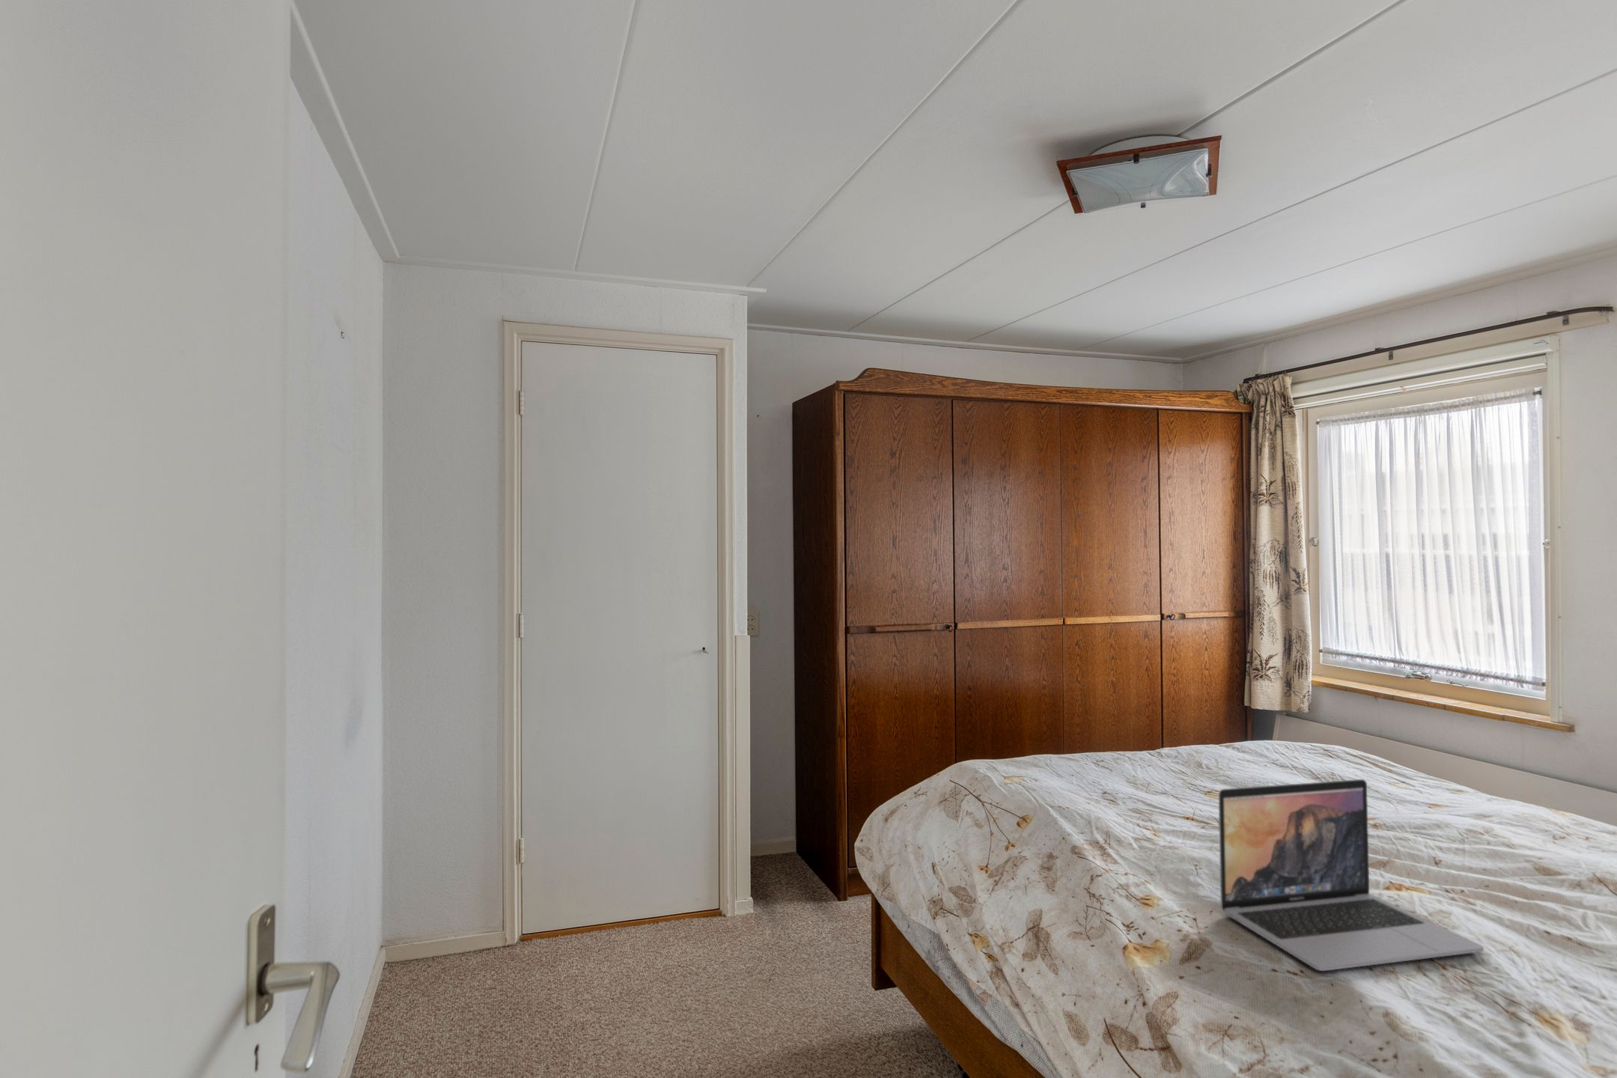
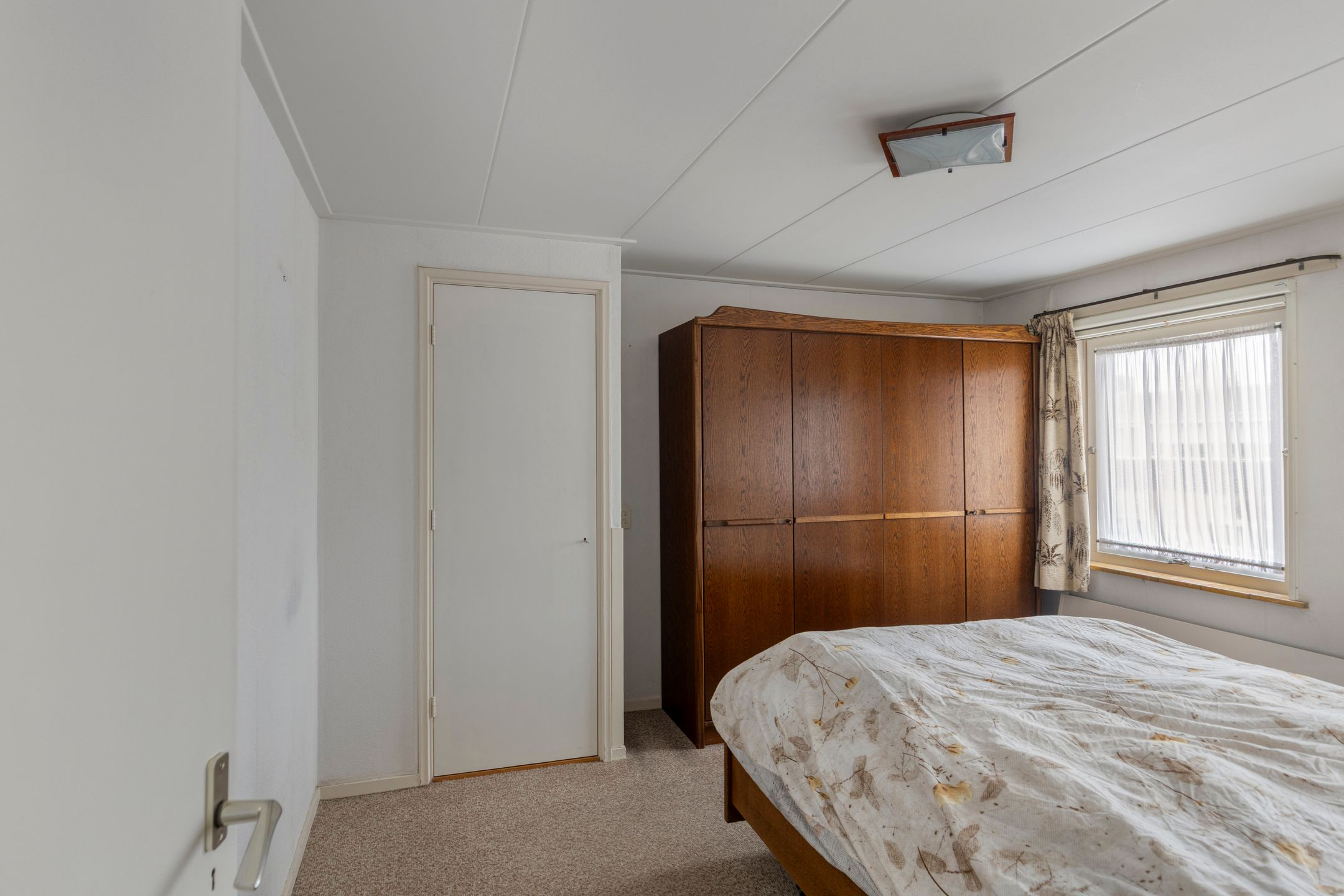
- laptop [1218,778,1485,972]
